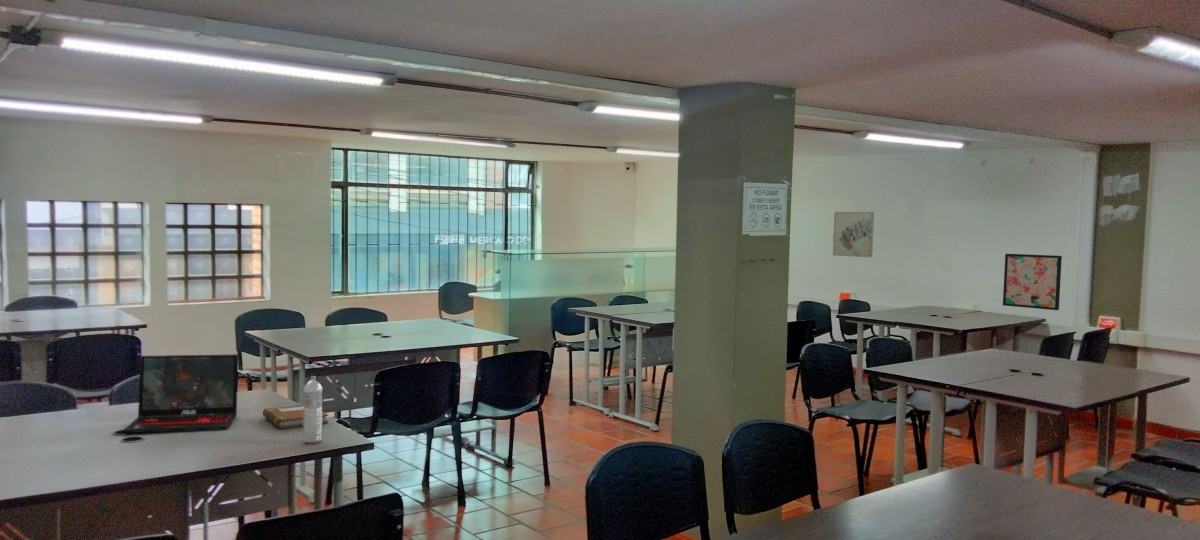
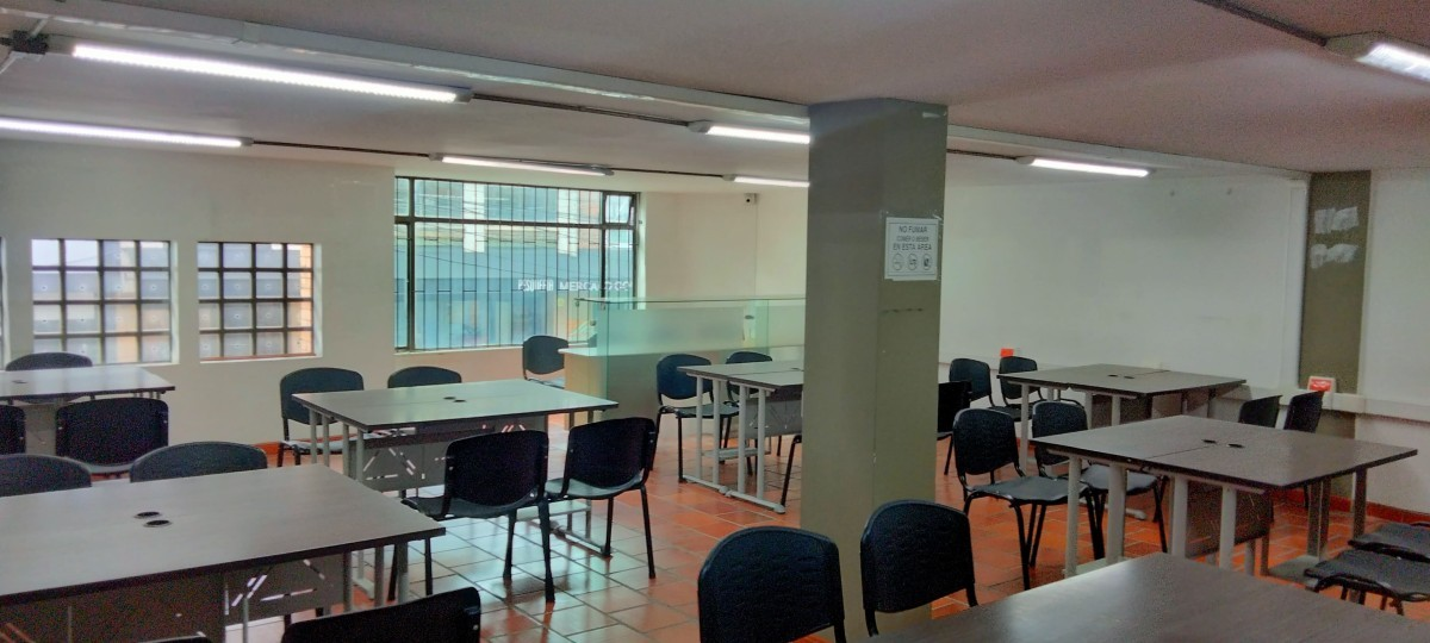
- notebook [262,404,329,429]
- water bottle [302,375,324,444]
- wall art [1002,253,1063,311]
- laptop [122,353,239,434]
- wall art [832,211,875,258]
